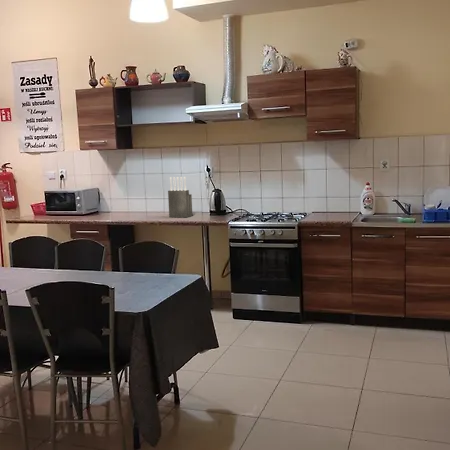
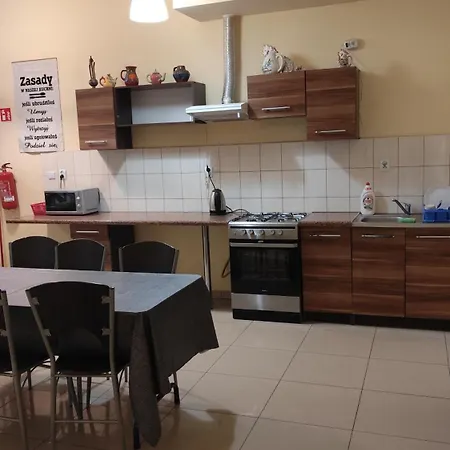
- knife block [167,176,193,218]
